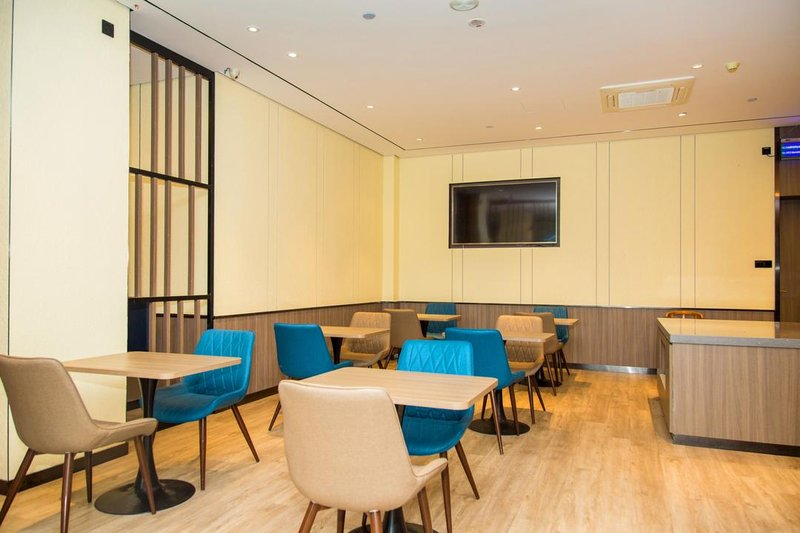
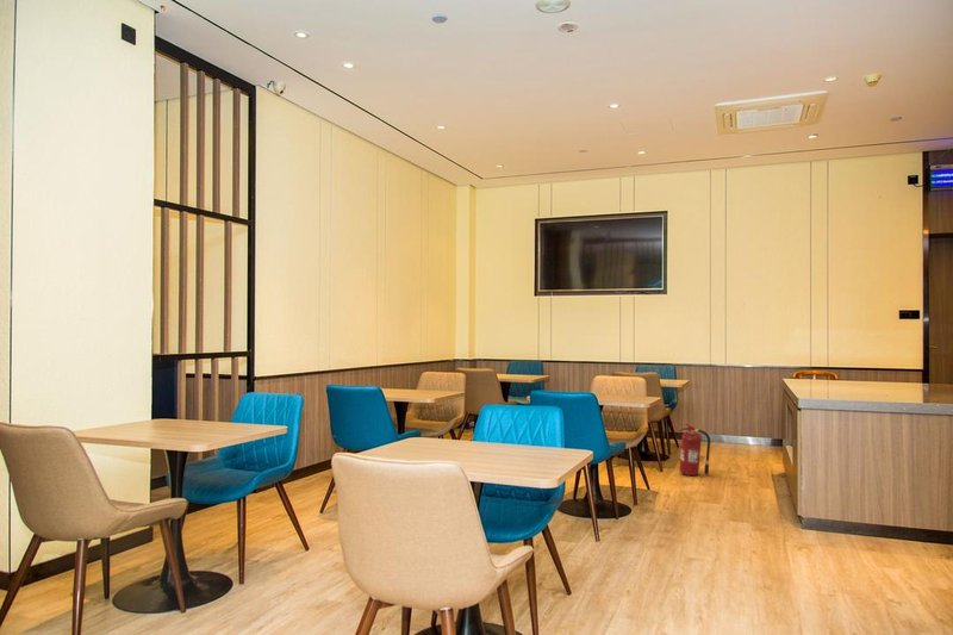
+ fire extinguisher [678,421,711,477]
